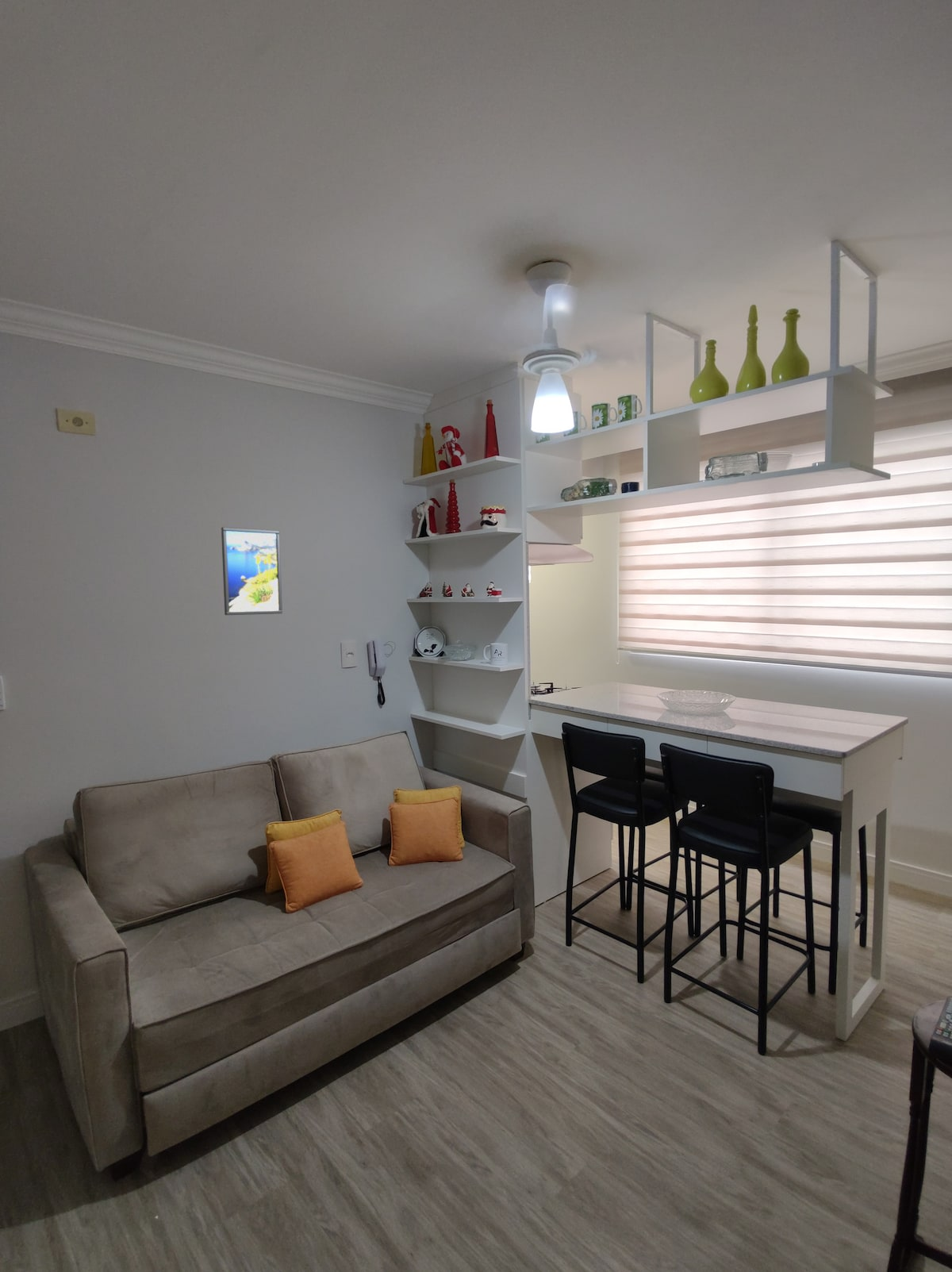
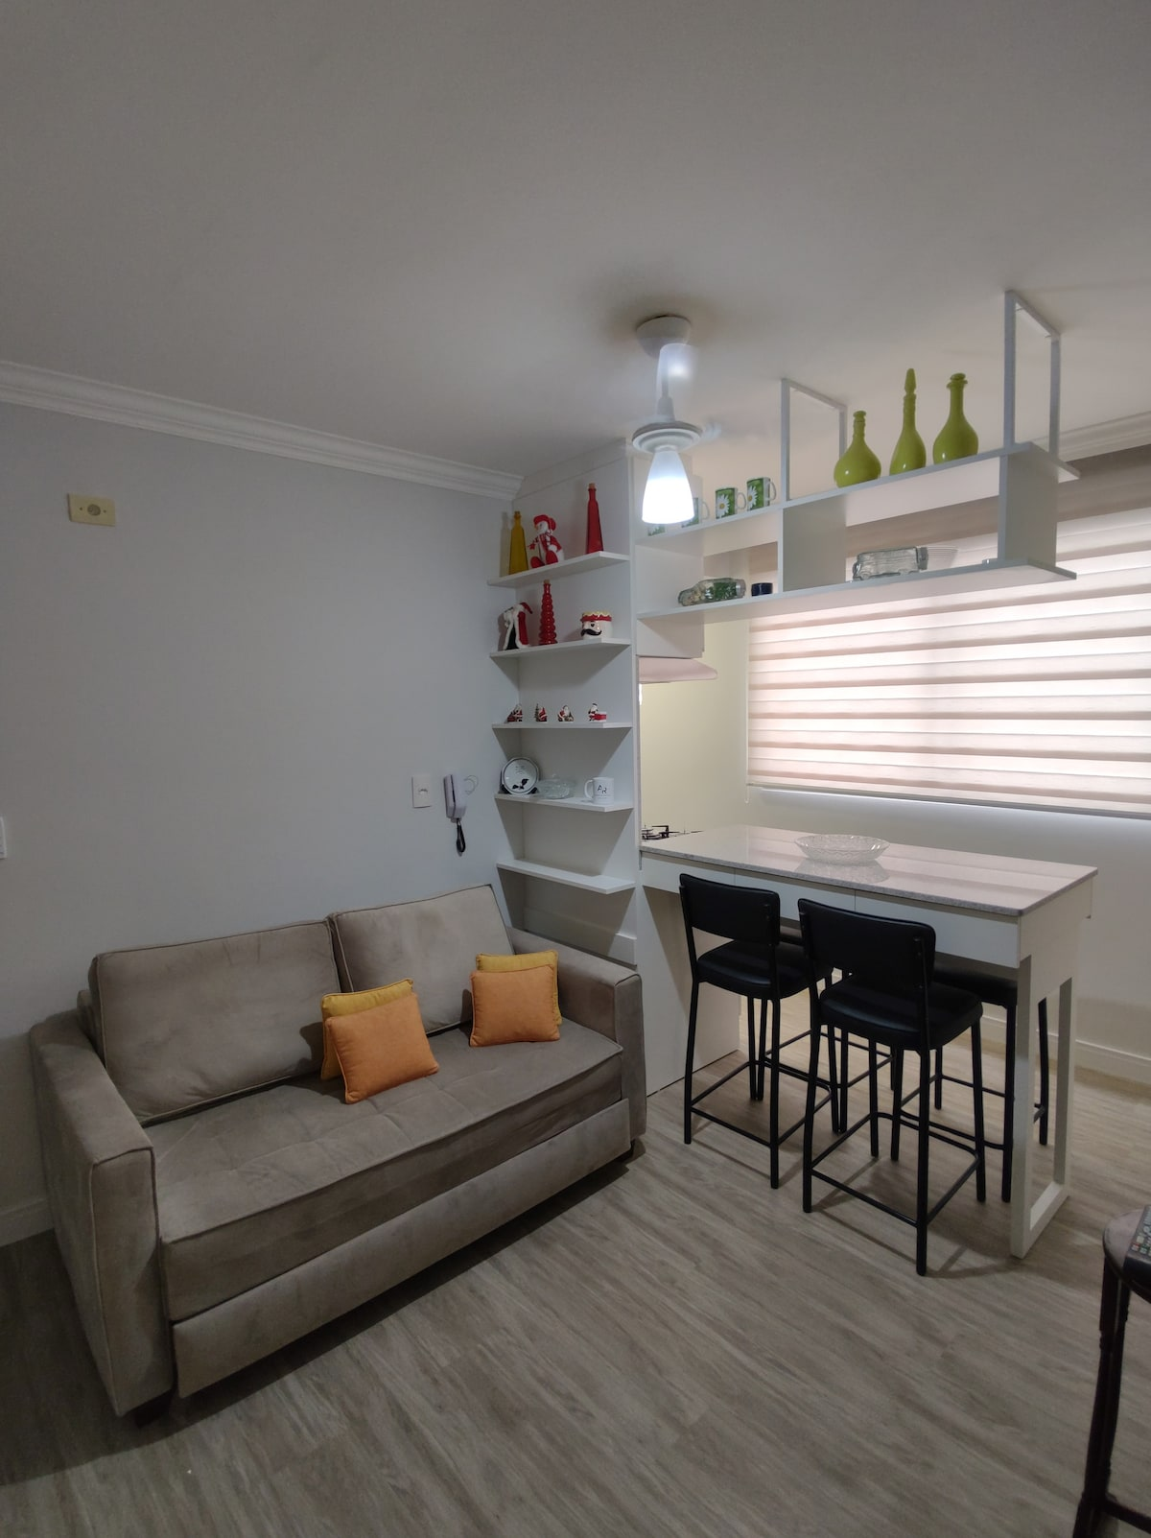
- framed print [221,526,283,616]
